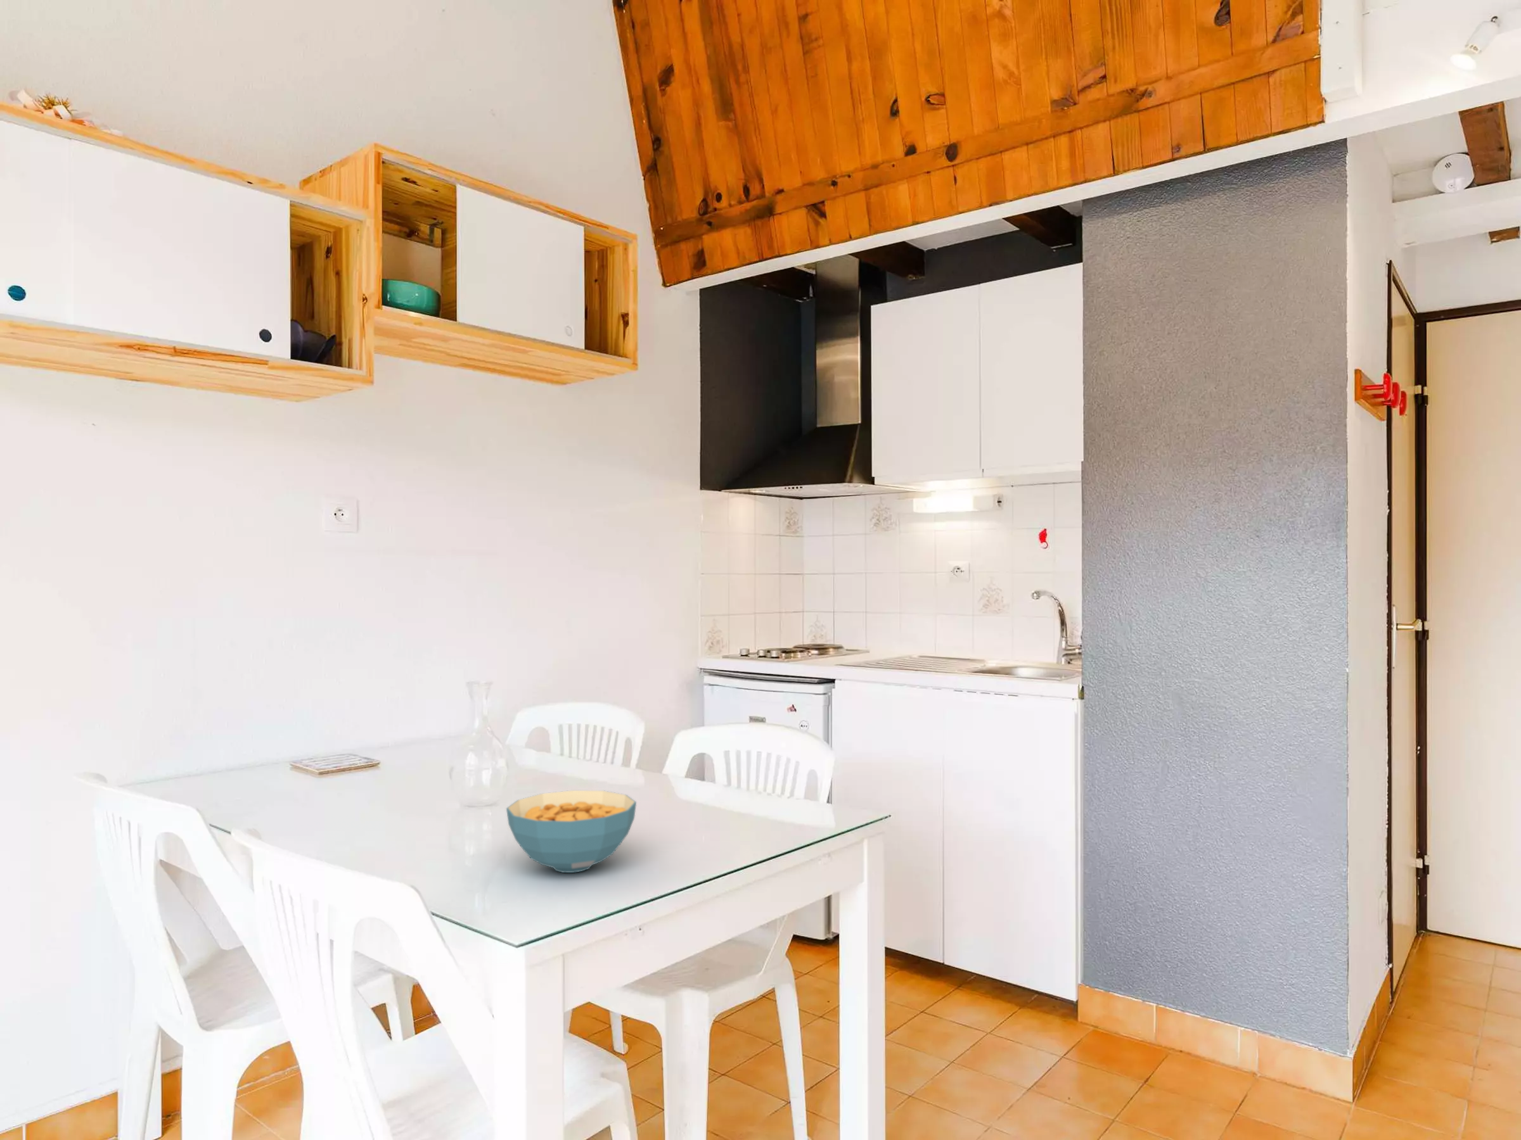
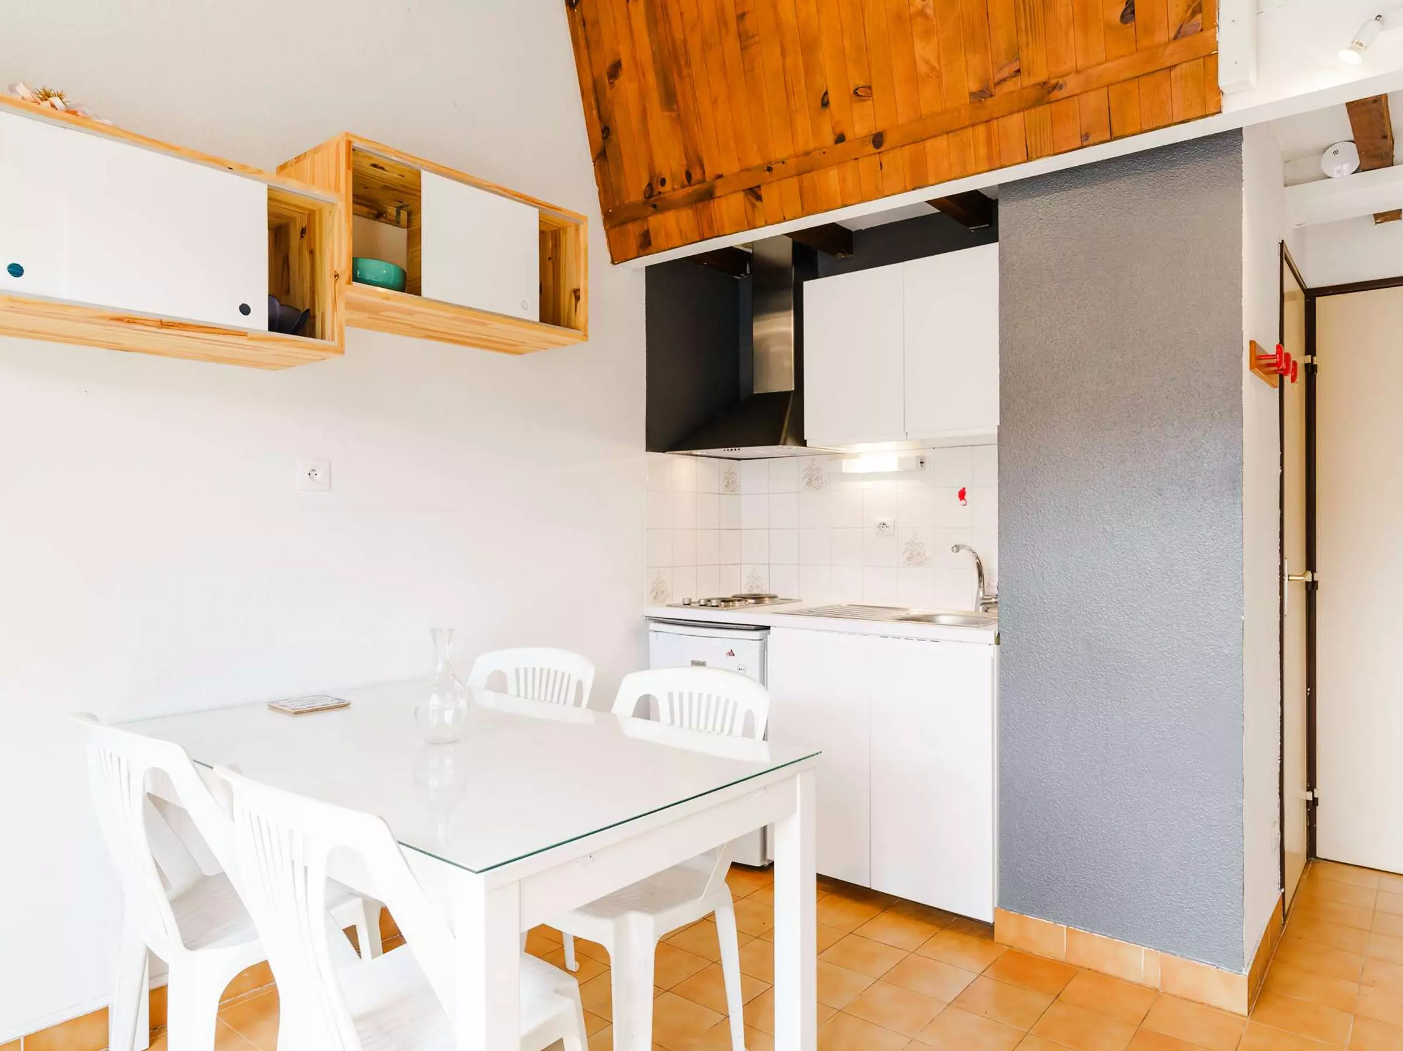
- cereal bowl [505,790,637,873]
